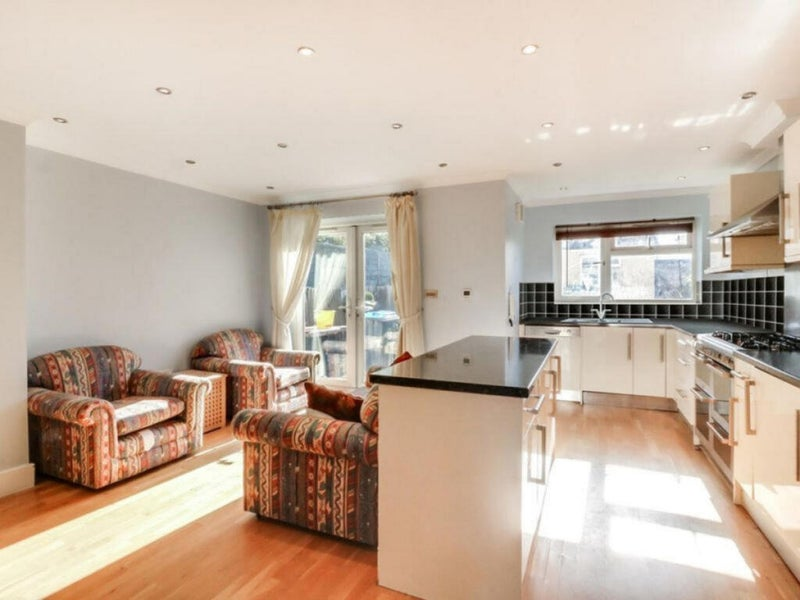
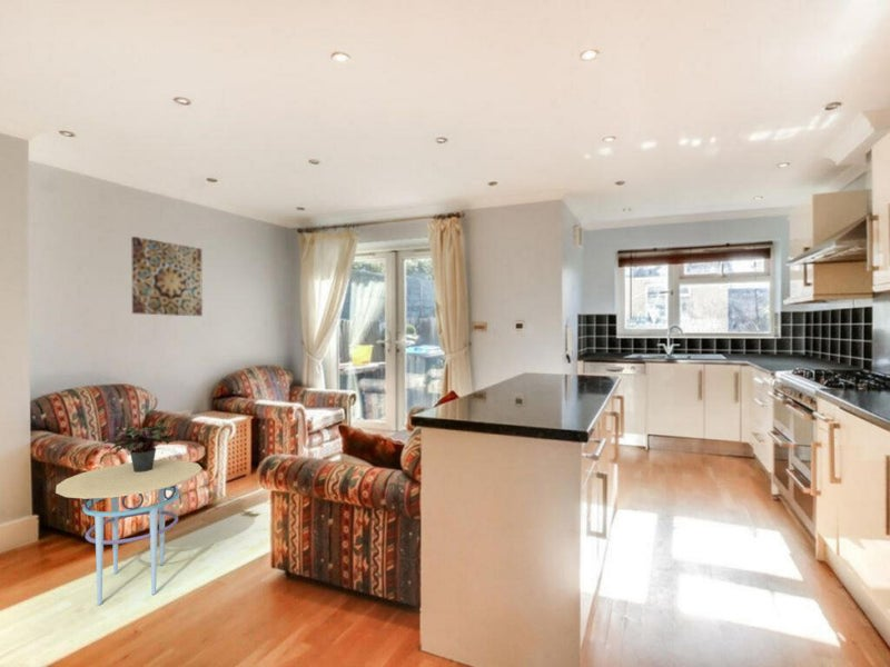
+ wall art [130,236,204,317]
+ potted plant [102,421,177,472]
+ side table [55,459,204,606]
